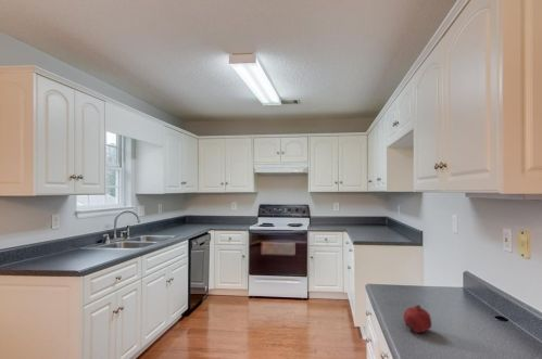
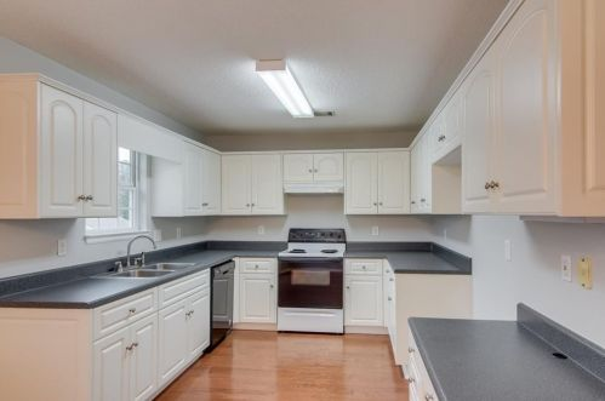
- fruit [402,304,432,333]
